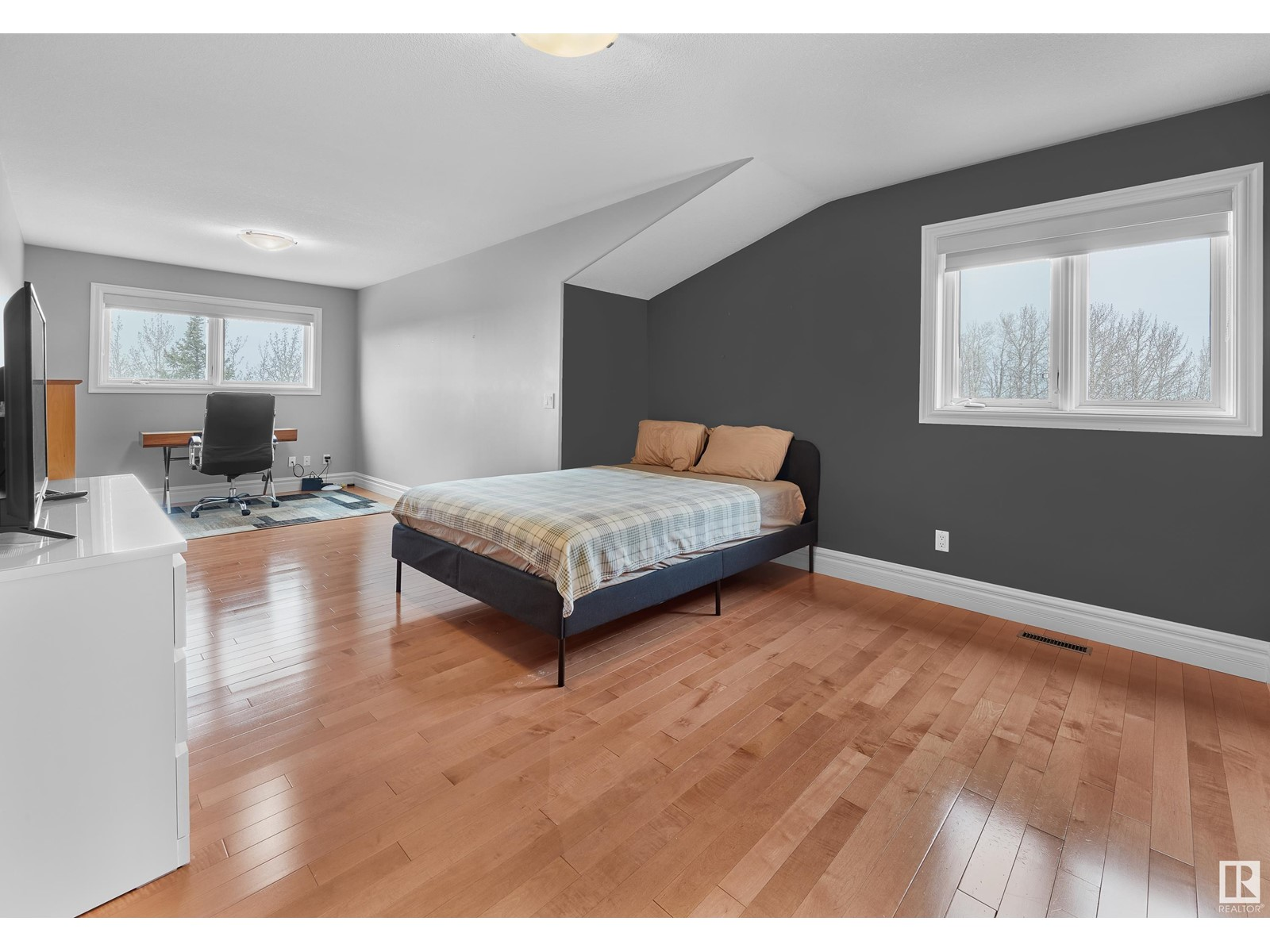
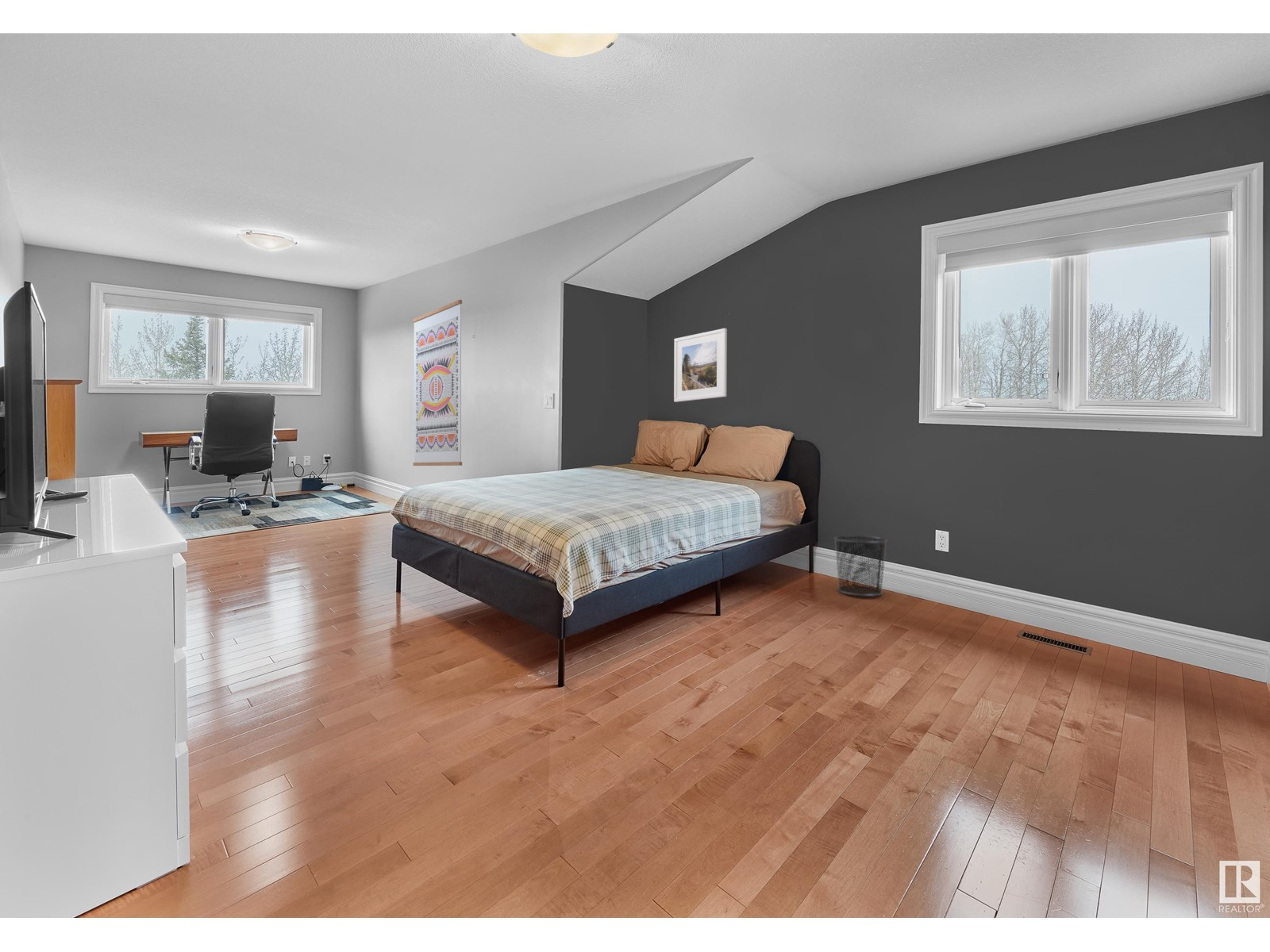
+ waste bin [833,535,888,597]
+ wall art [412,299,463,466]
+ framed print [673,328,728,403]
